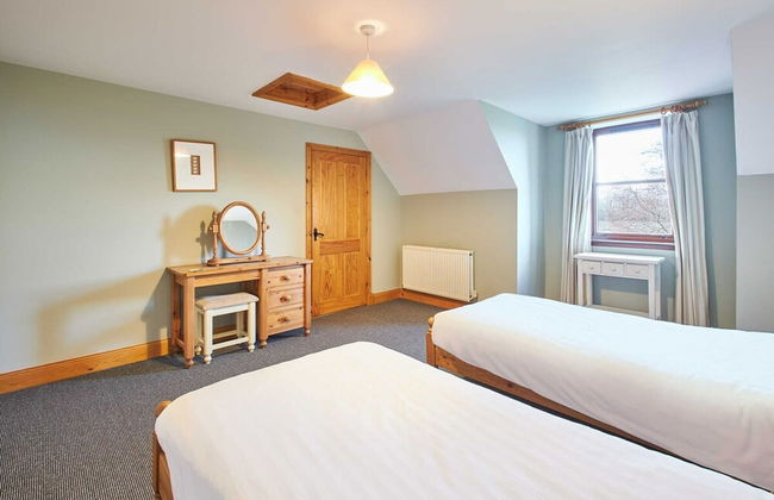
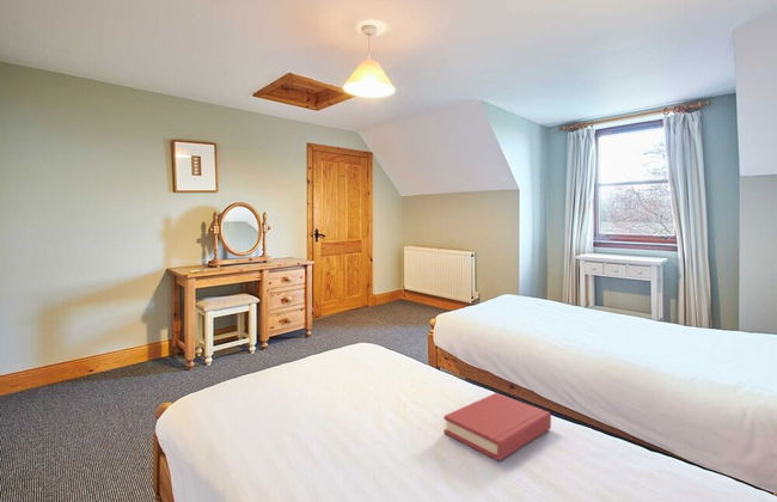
+ hardback book [443,392,552,463]
